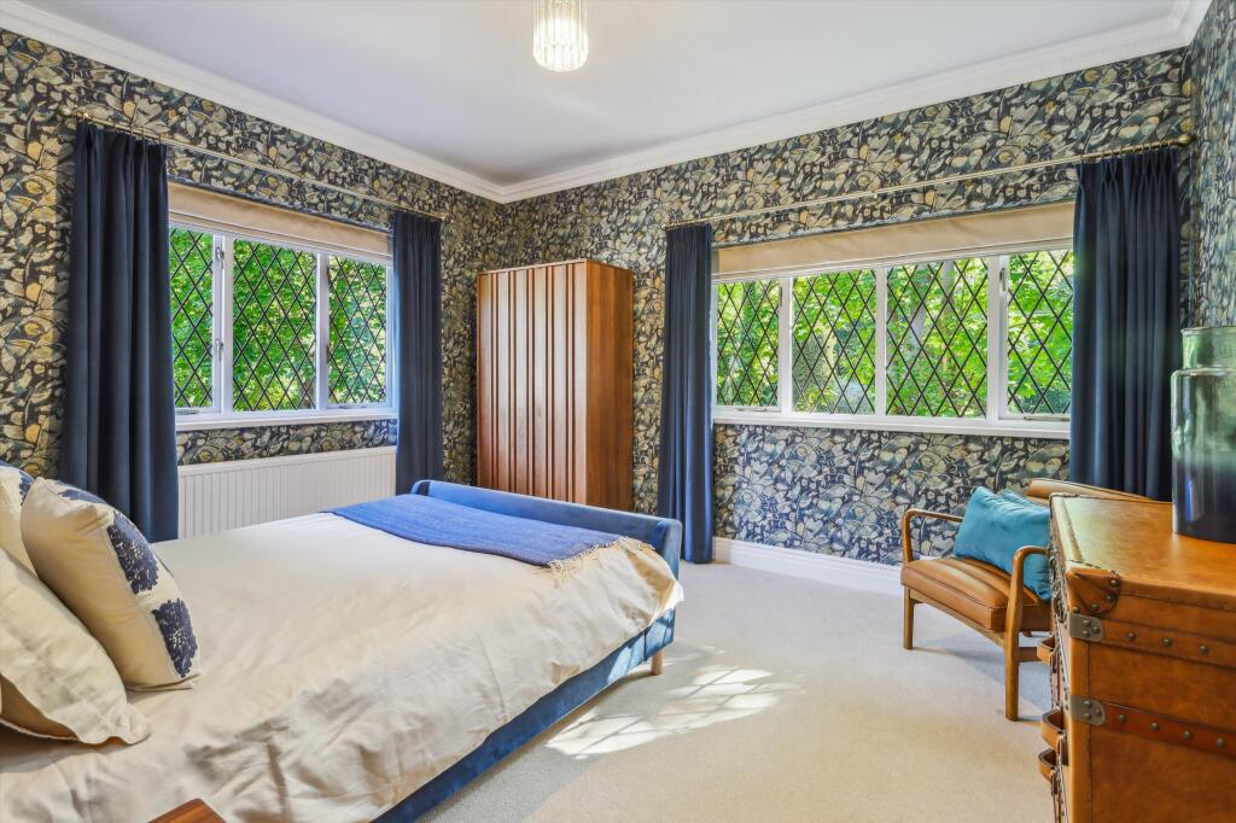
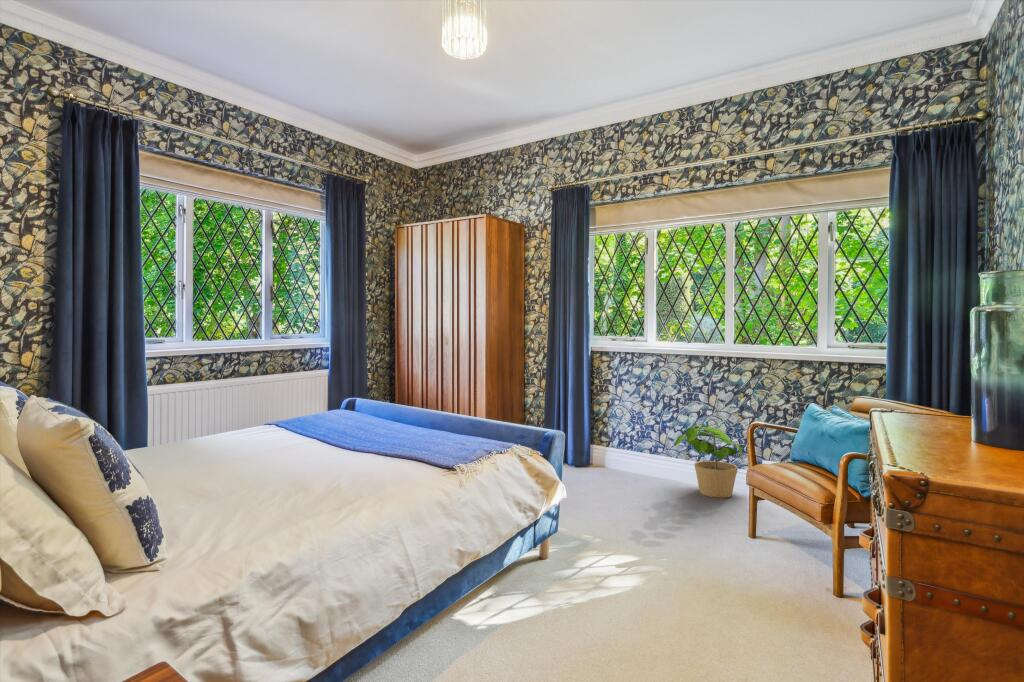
+ potted plant [674,424,743,499]
